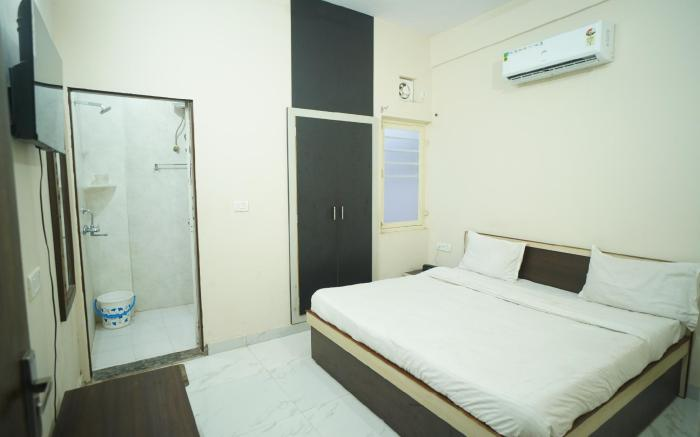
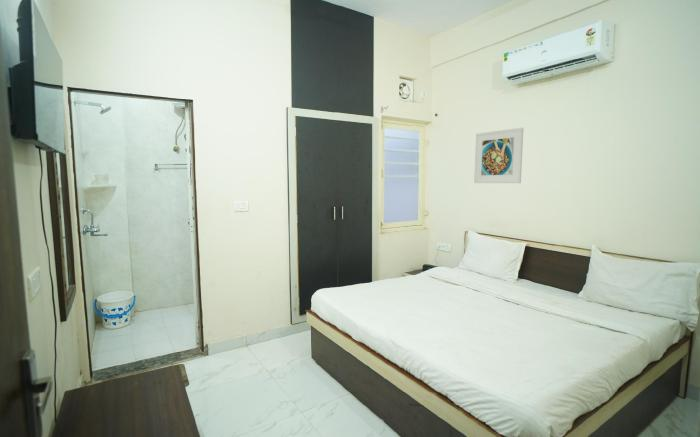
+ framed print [473,127,524,184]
